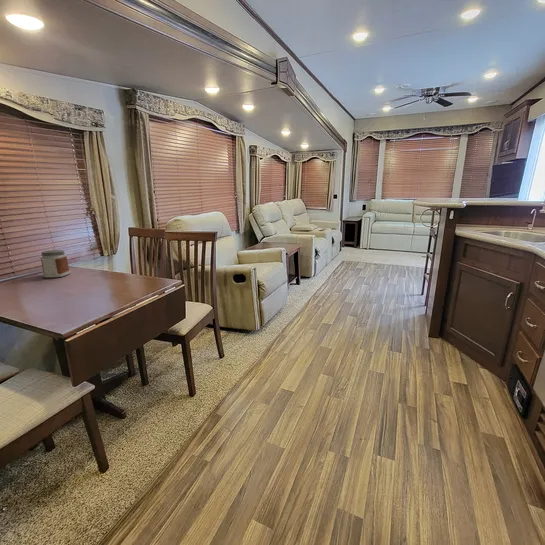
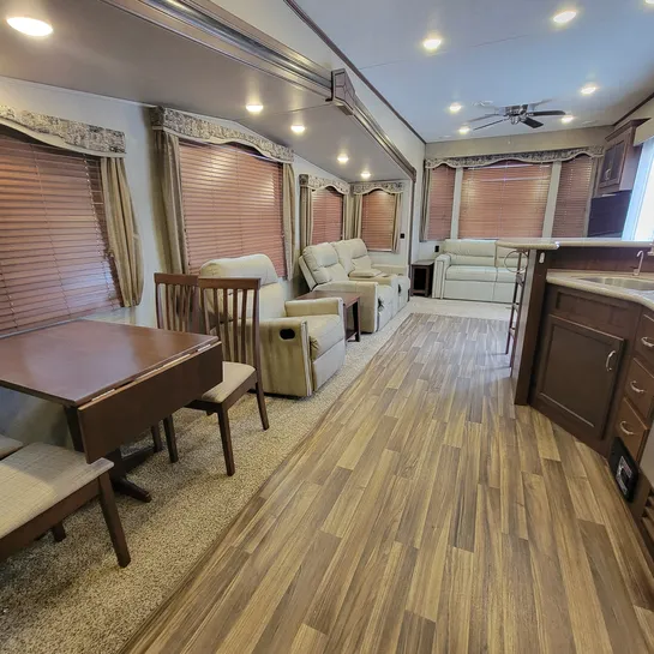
- jar [39,249,71,278]
